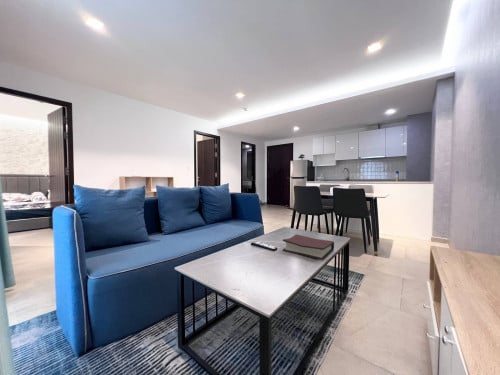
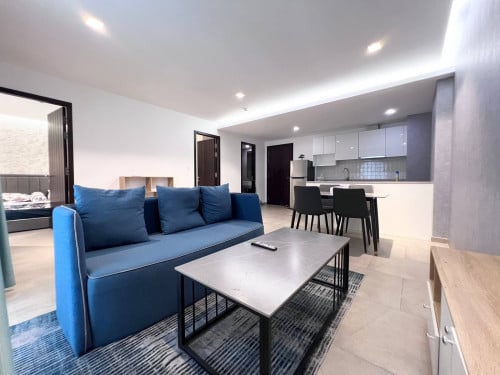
- hardback book [282,233,335,261]
